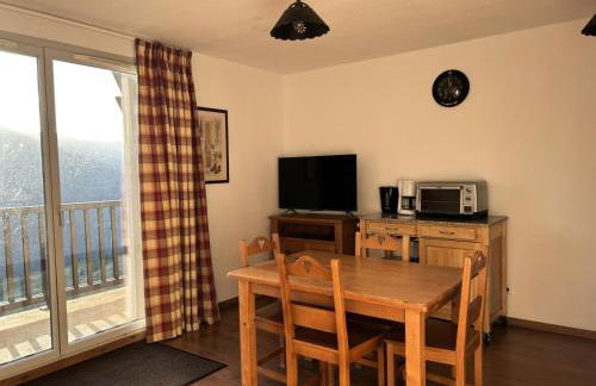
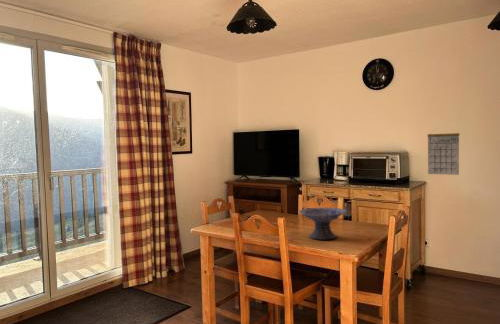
+ decorative bowl [297,207,348,241]
+ calendar [427,128,460,176]
